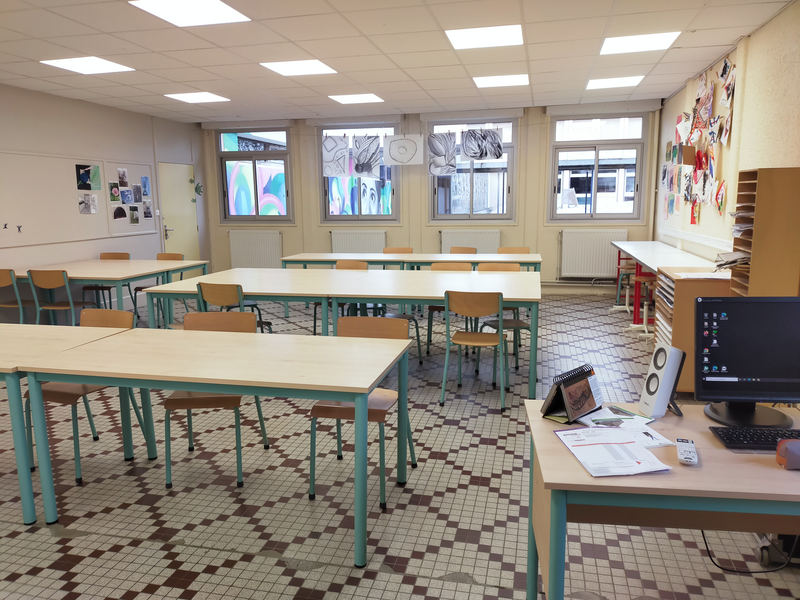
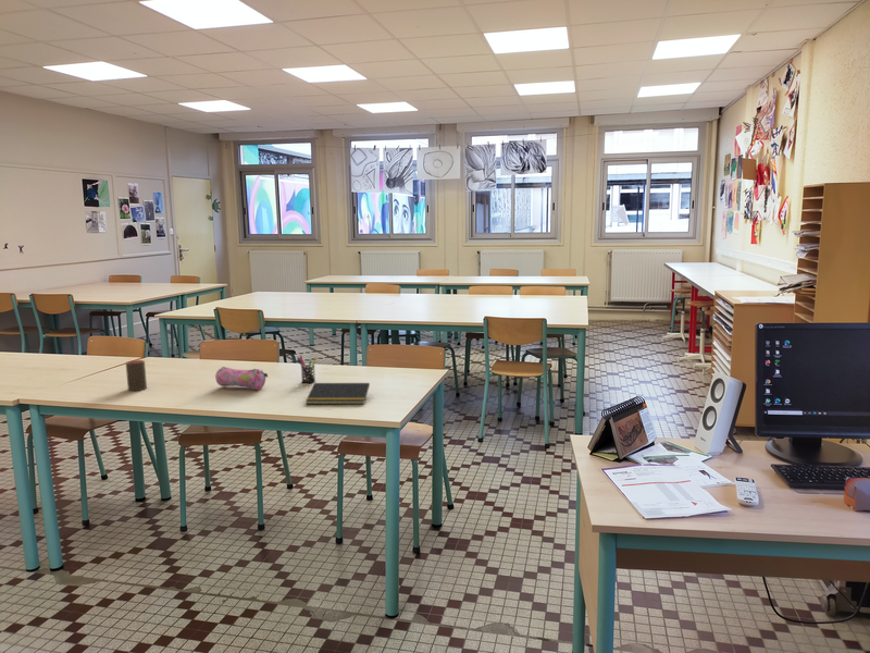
+ notepad [304,382,371,405]
+ pencil case [214,366,269,391]
+ pen holder [296,354,319,384]
+ cup [125,359,148,392]
